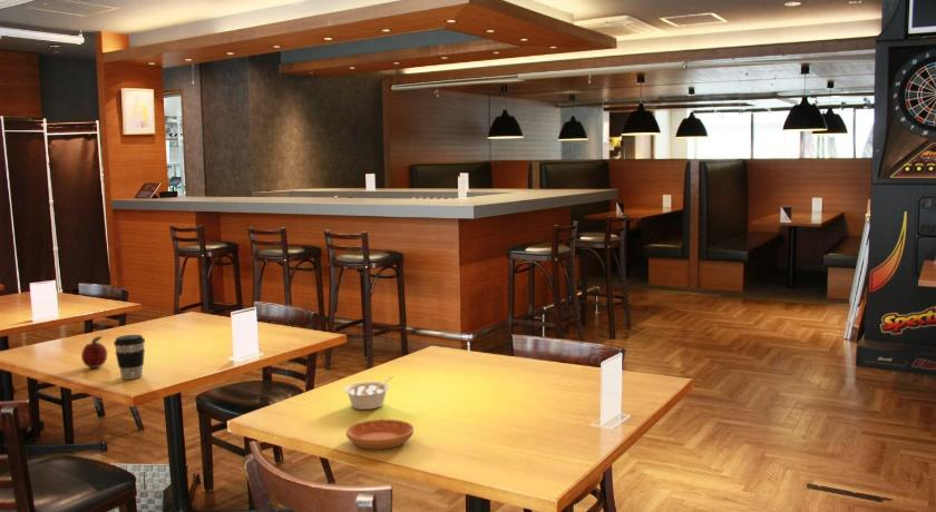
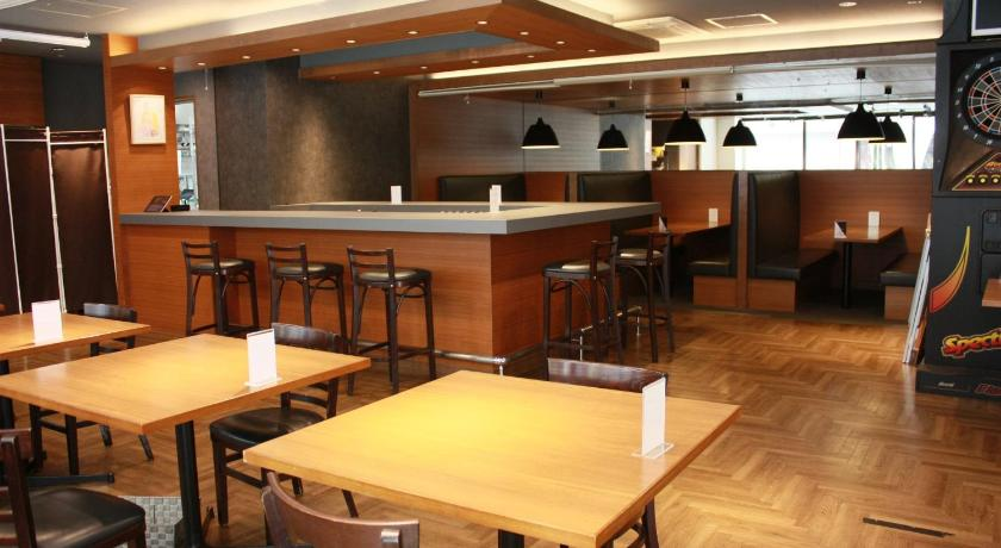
- saucer [345,419,415,450]
- legume [343,376,393,411]
- fruit [80,335,108,368]
- coffee cup [113,334,146,381]
